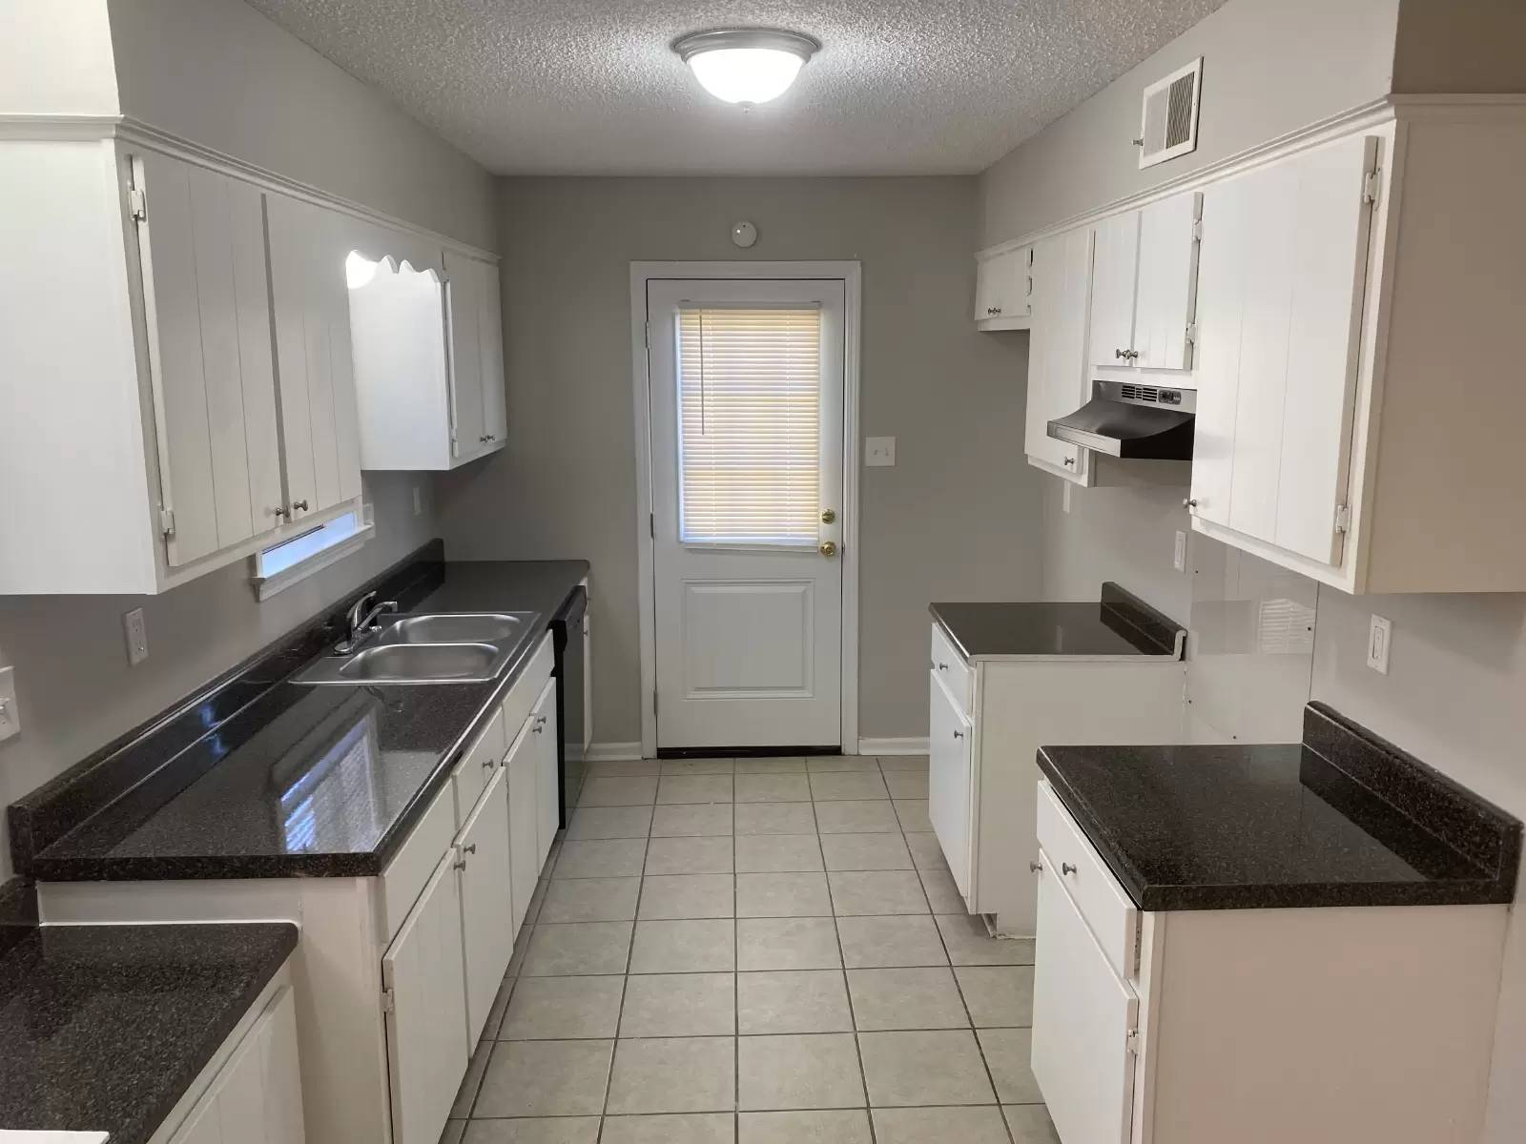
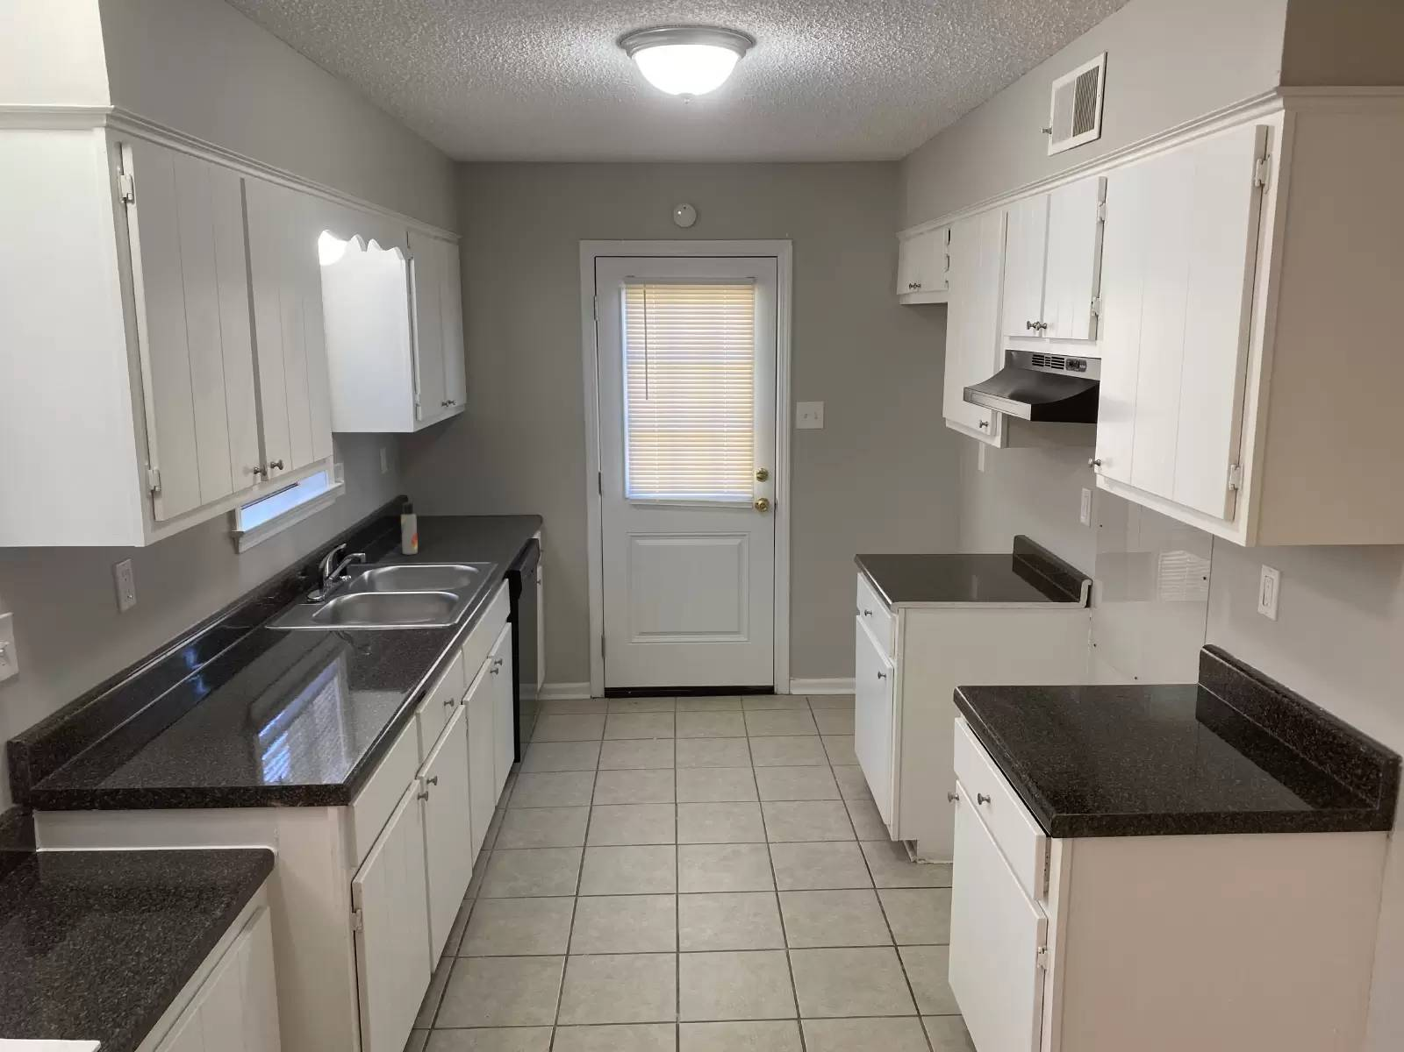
+ lotion bottle [400,501,419,555]
